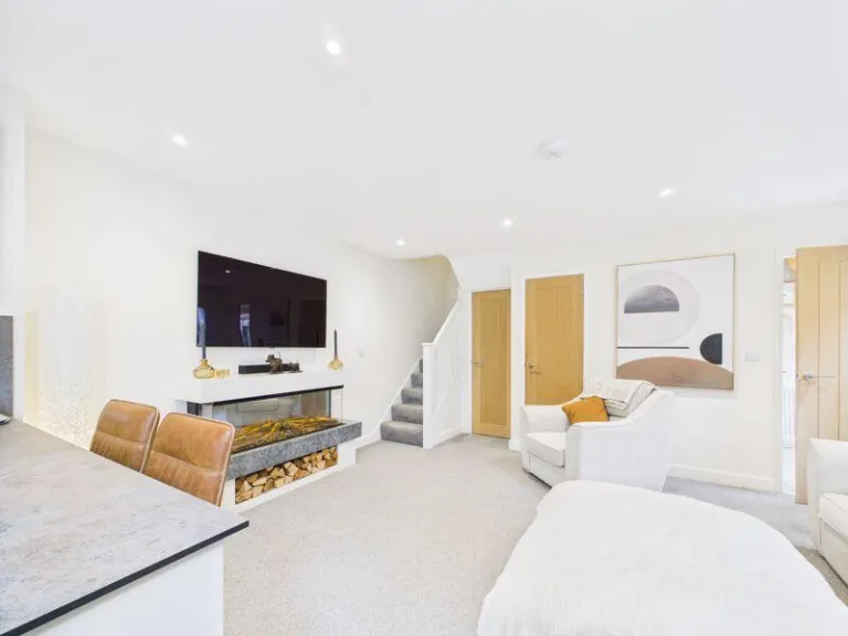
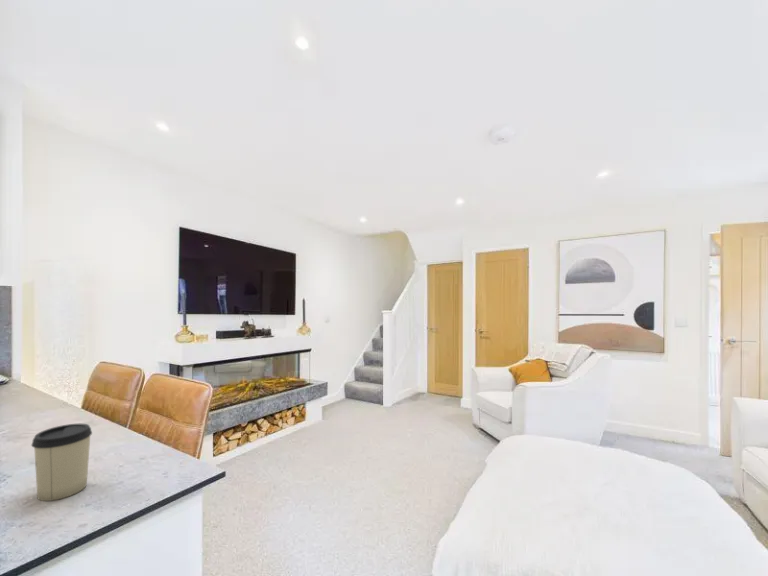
+ cup [30,423,93,502]
